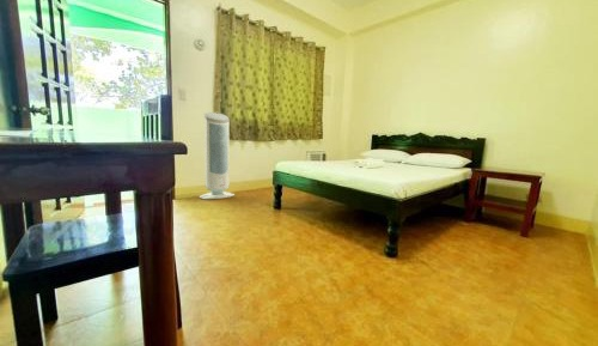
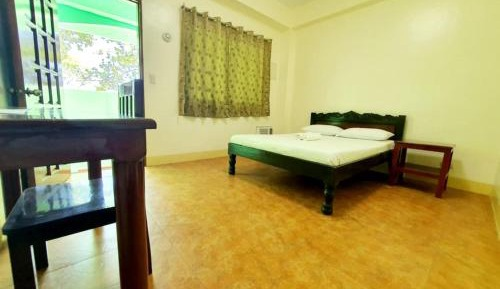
- air purifier [199,111,236,200]
